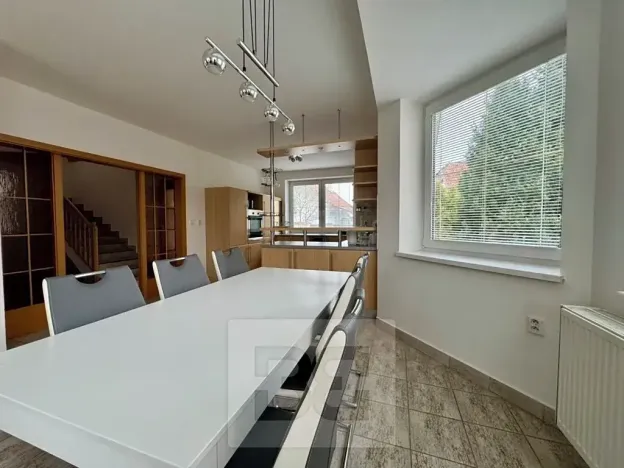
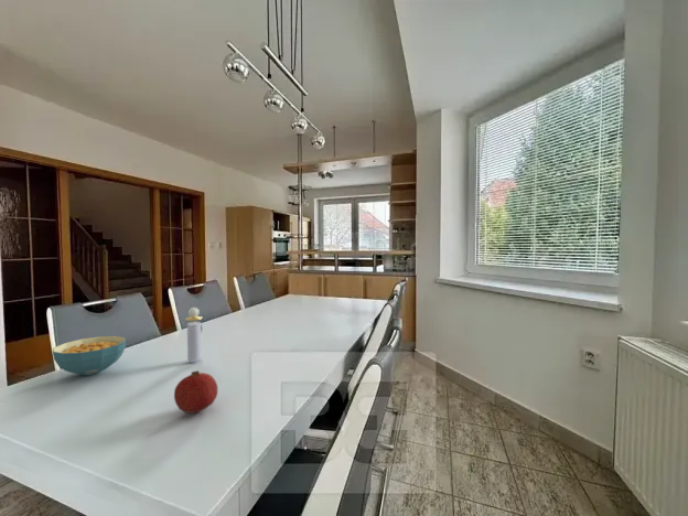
+ cereal bowl [52,335,127,377]
+ perfume bottle [184,307,204,362]
+ fruit [173,369,218,415]
